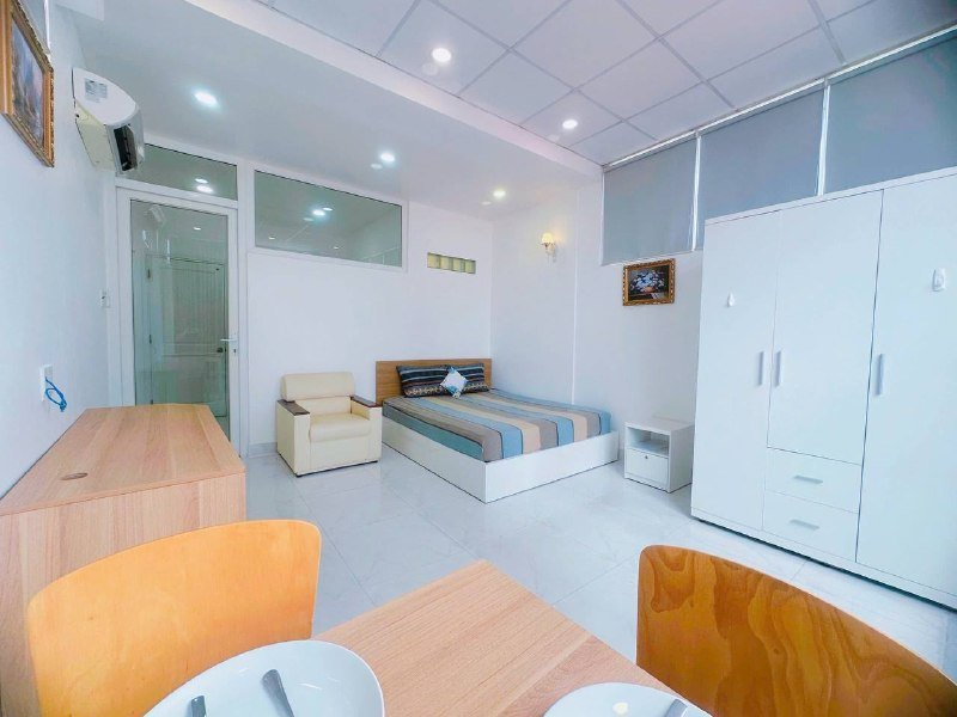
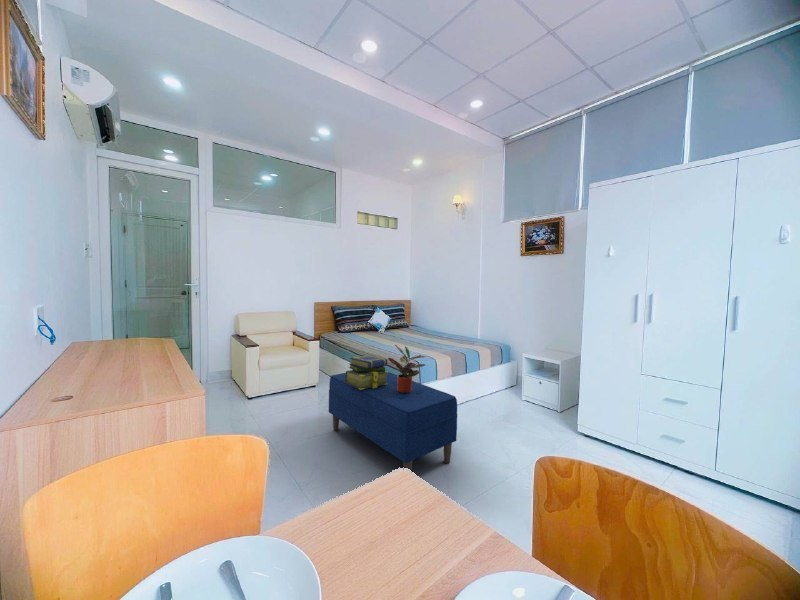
+ stack of books [345,355,389,390]
+ bench [328,371,458,472]
+ potted plant [387,343,427,393]
